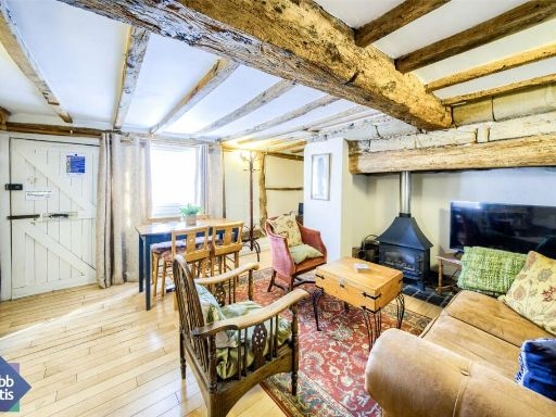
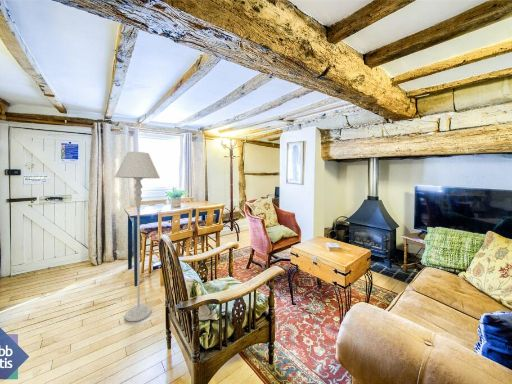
+ floor lamp [114,151,161,322]
